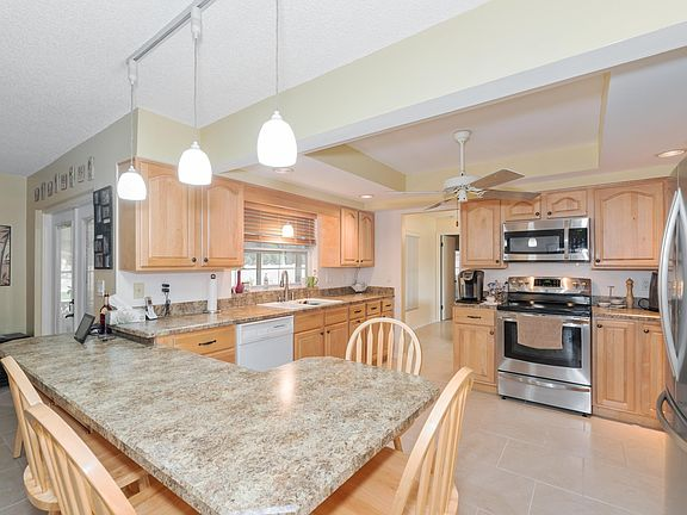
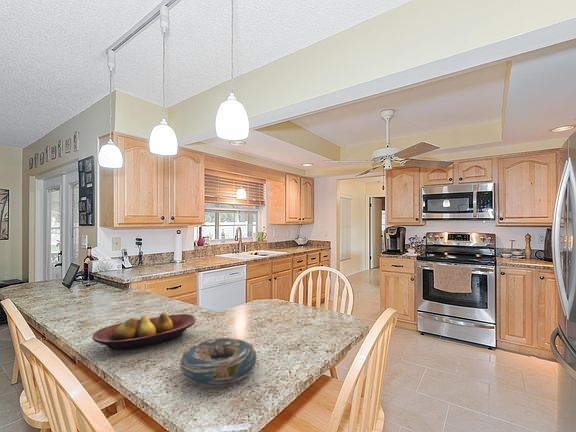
+ decorative bowl [178,336,258,388]
+ fruit bowl [92,312,197,352]
